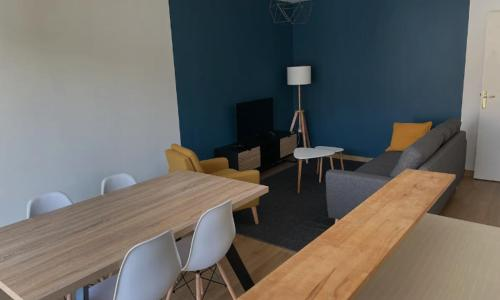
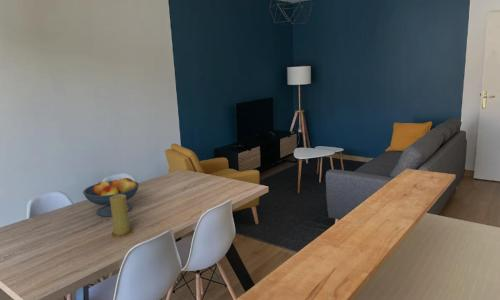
+ fruit bowl [82,177,140,217]
+ candle [110,195,135,239]
